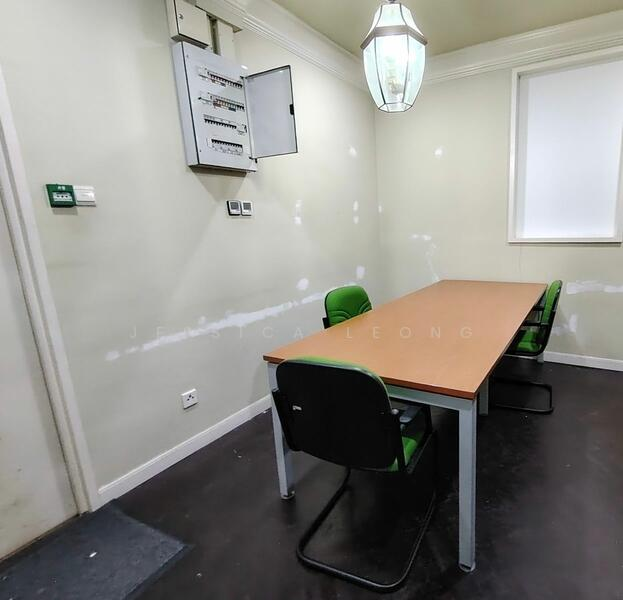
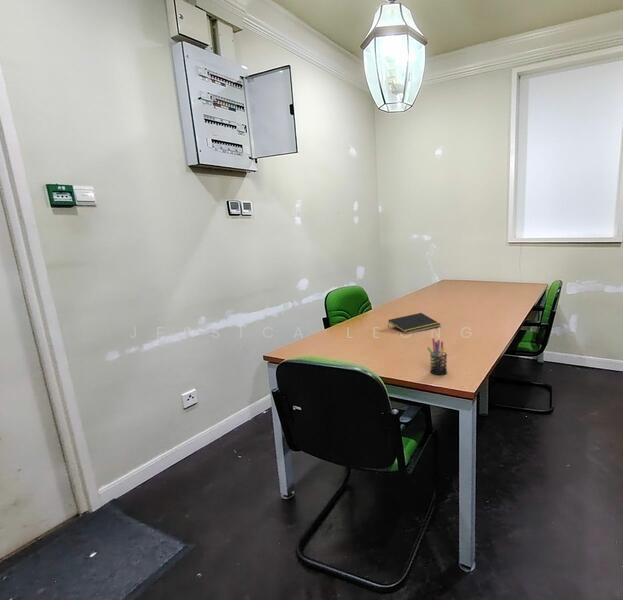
+ notepad [387,312,441,335]
+ pen holder [426,337,448,376]
